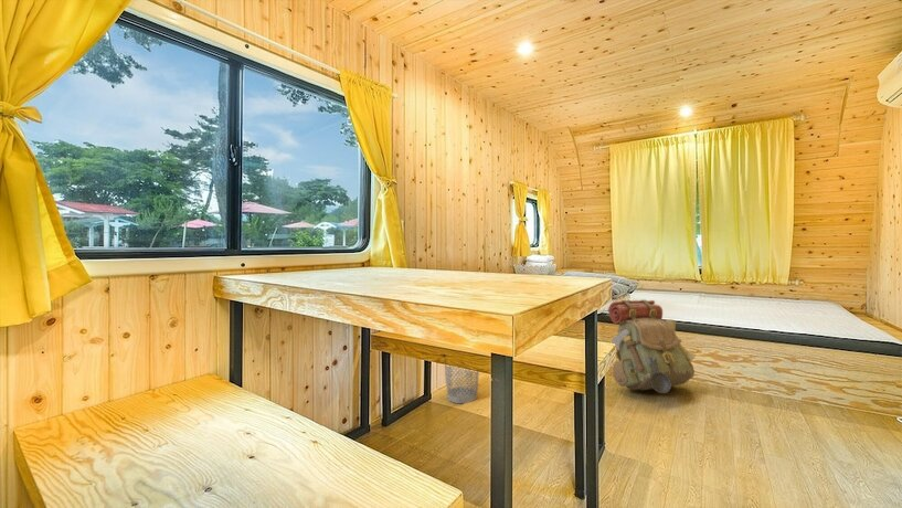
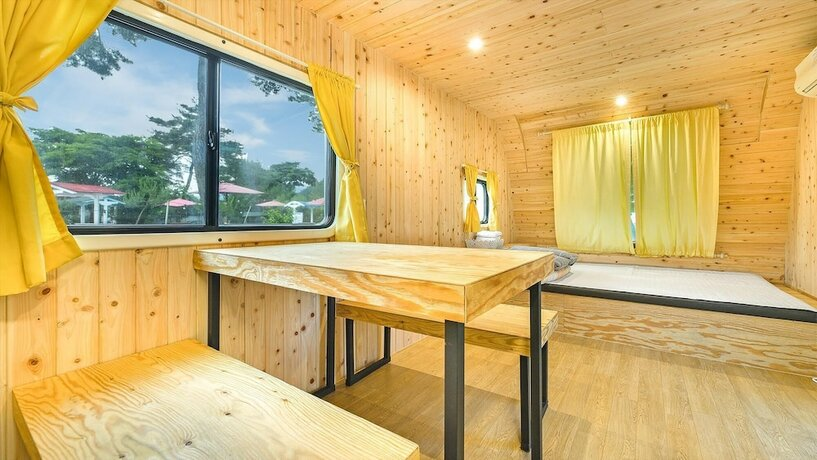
- wastebasket [444,364,480,404]
- backpack [607,298,697,394]
